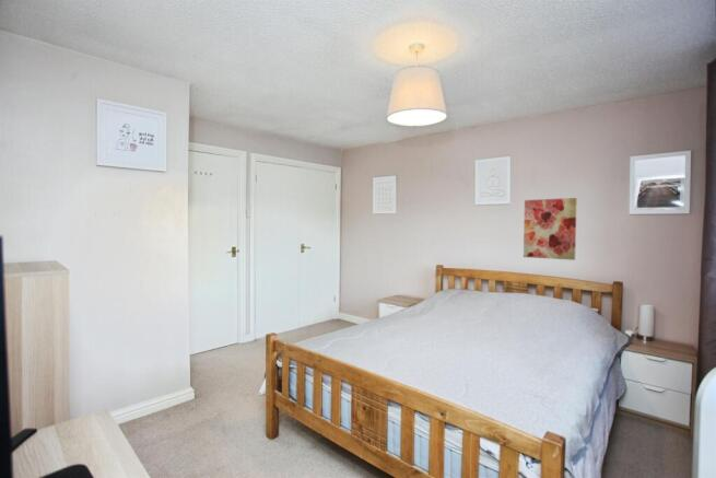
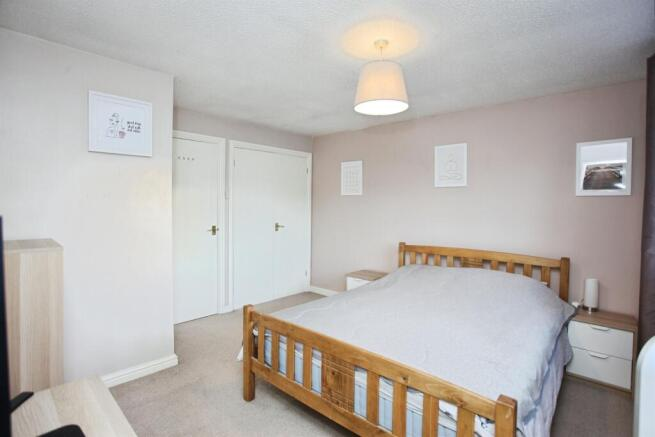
- wall art [523,197,578,261]
